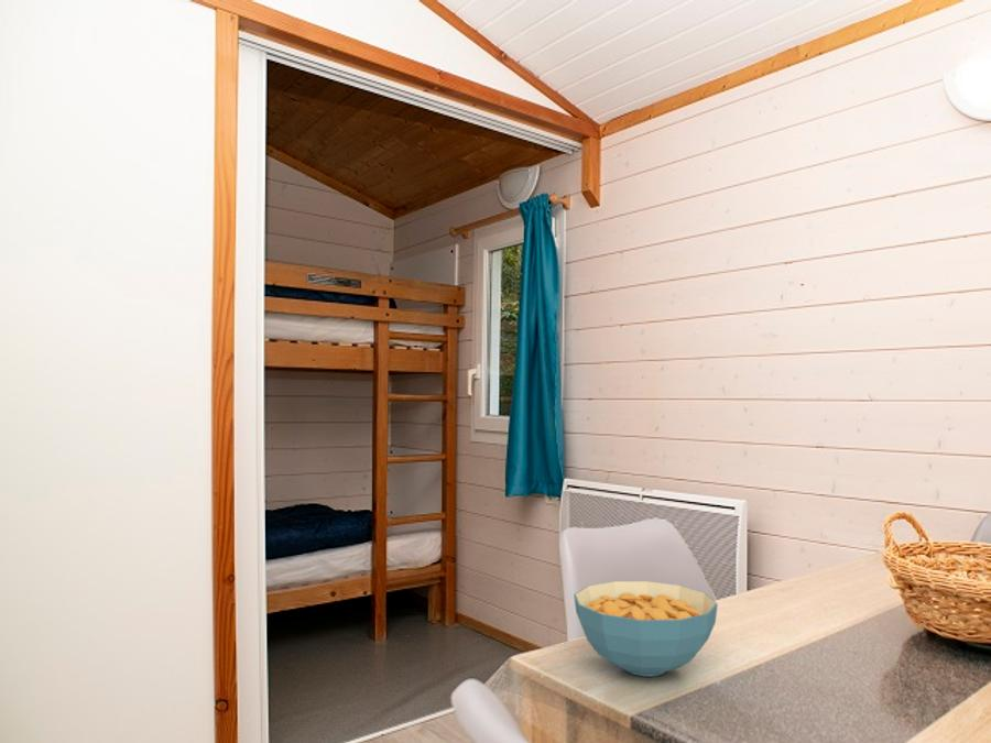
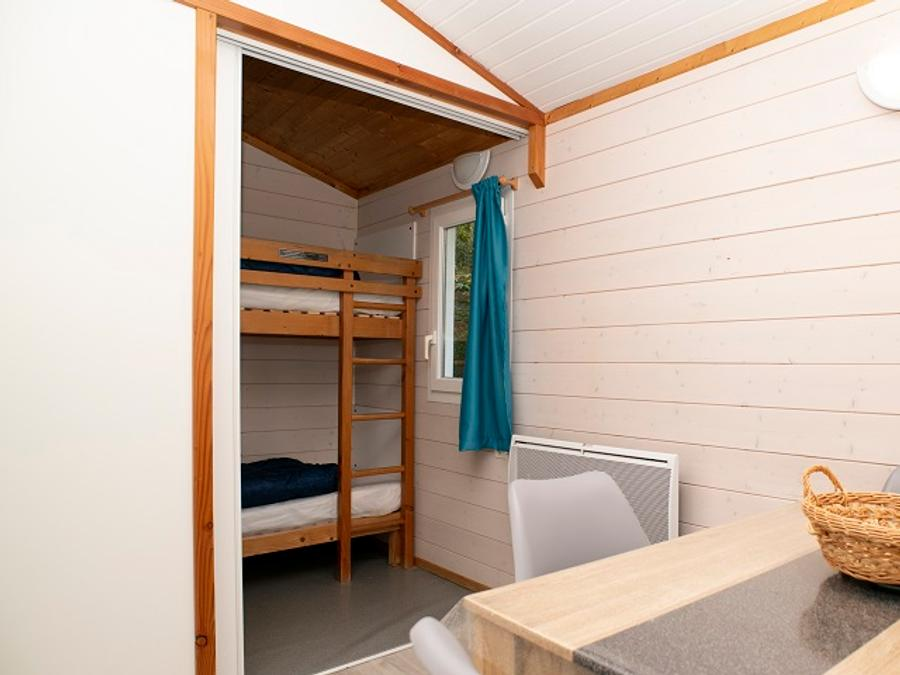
- cereal bowl [573,580,719,677]
